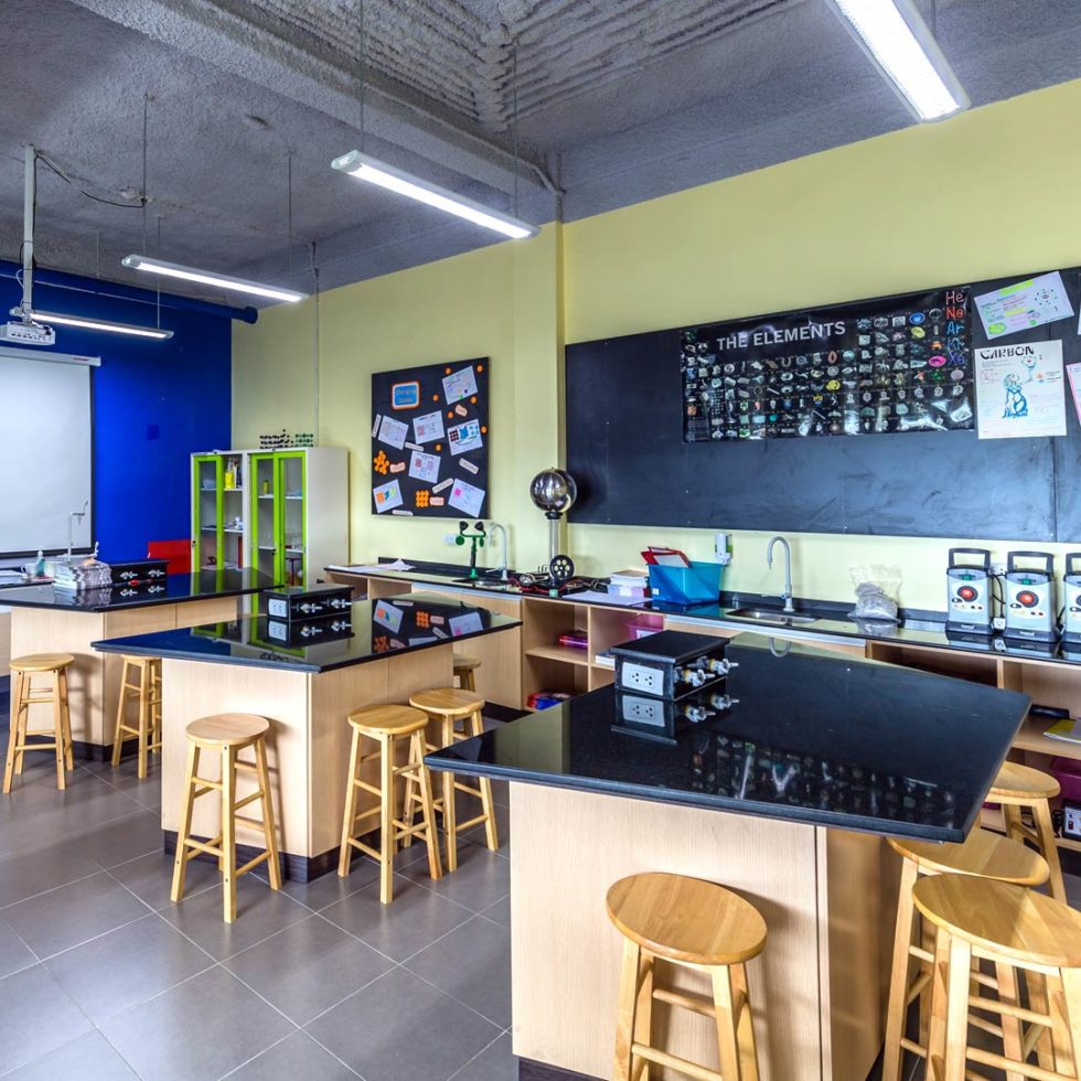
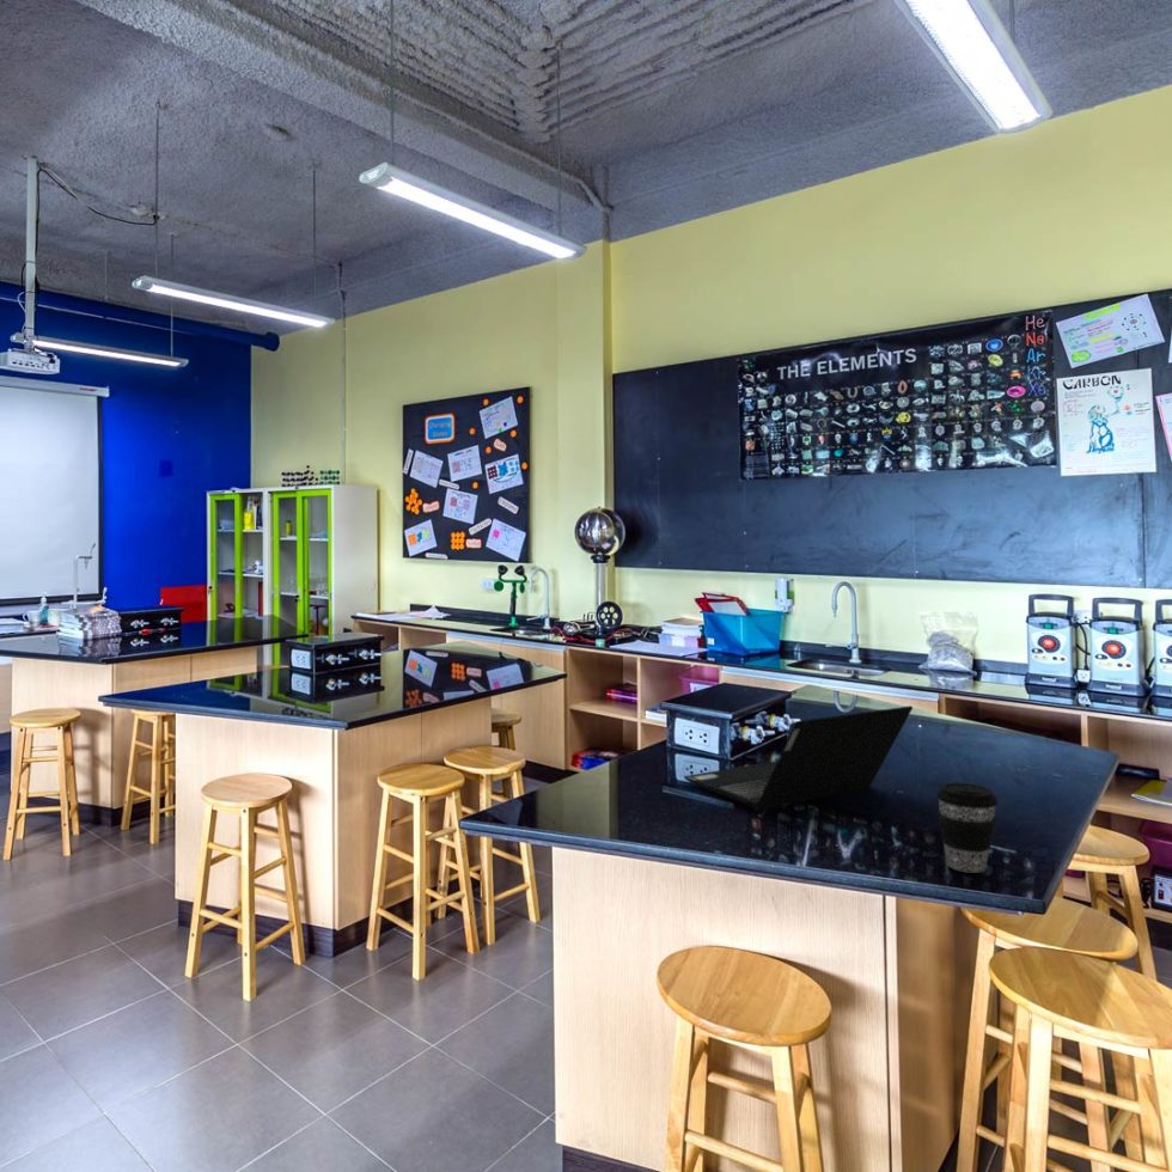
+ laptop computer [683,704,914,812]
+ coffee cup [935,782,999,874]
